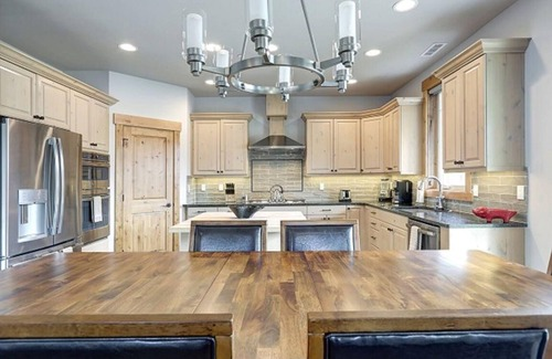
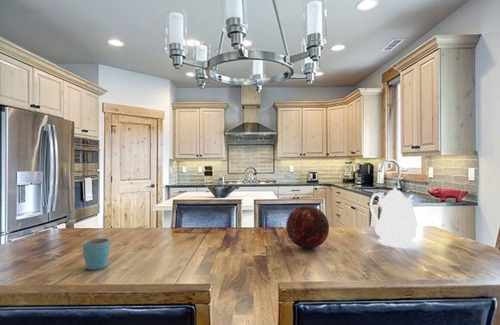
+ mug [82,237,111,271]
+ decorative orb [285,205,330,250]
+ teapot [369,186,418,248]
